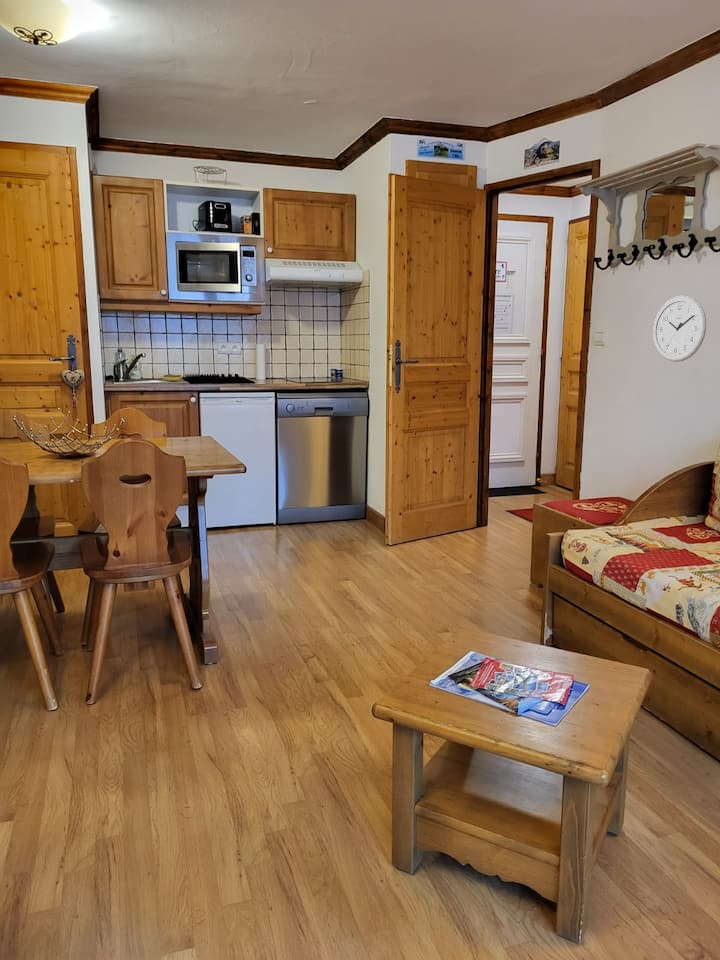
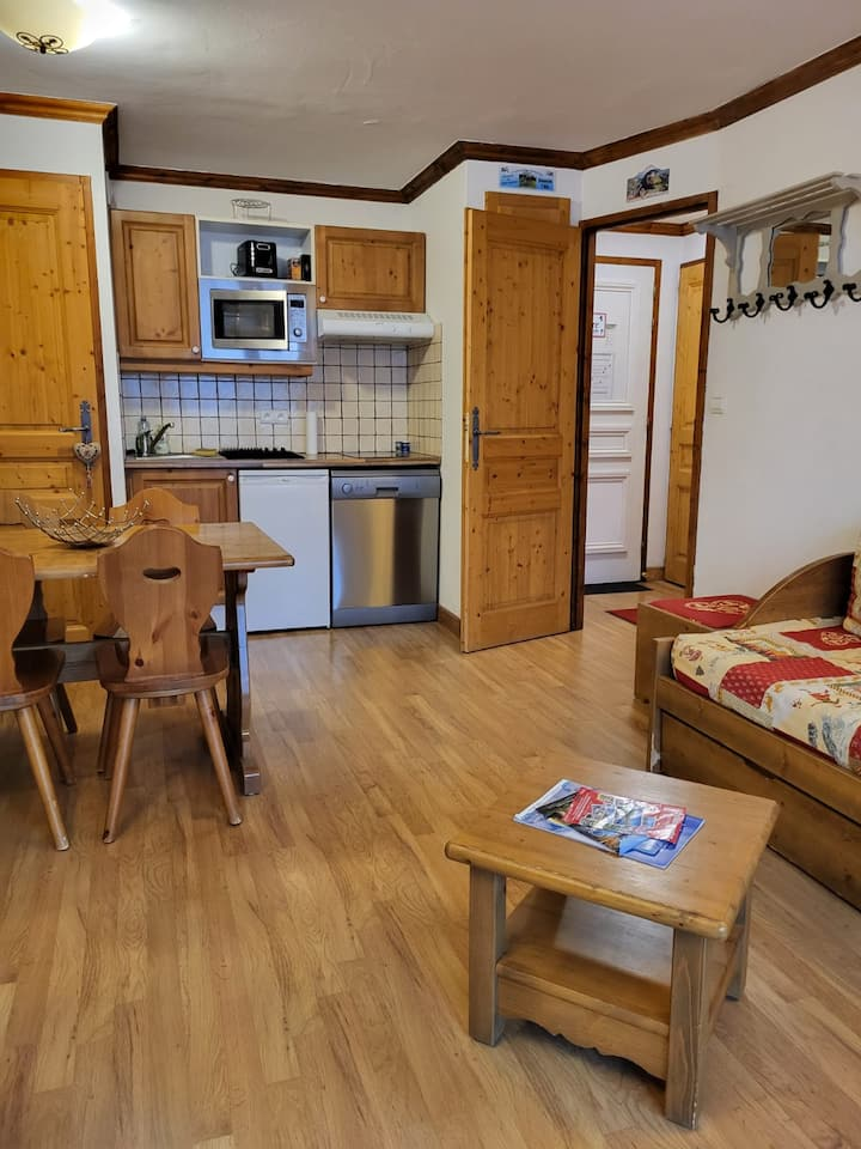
- wall clock [652,295,707,363]
